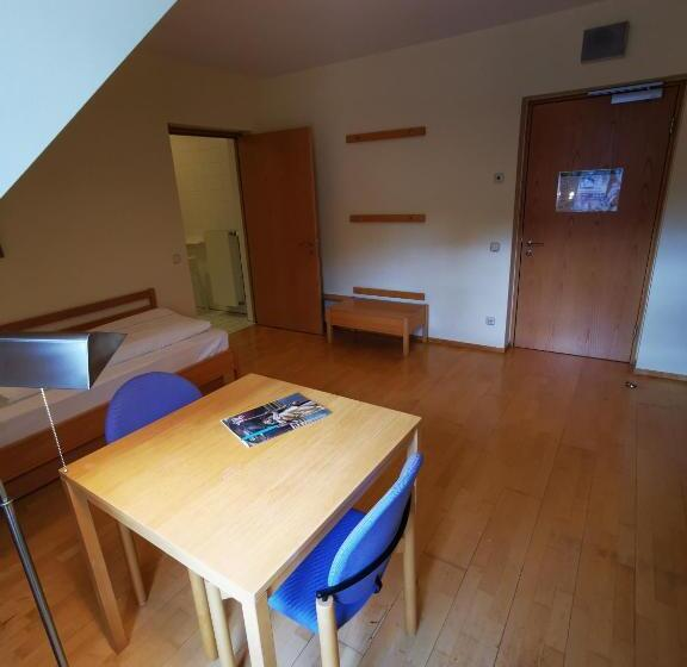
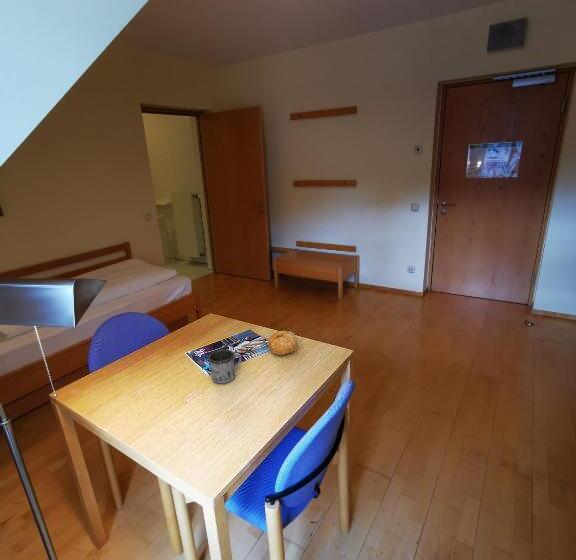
+ mug [207,348,242,385]
+ fruit [267,330,299,356]
